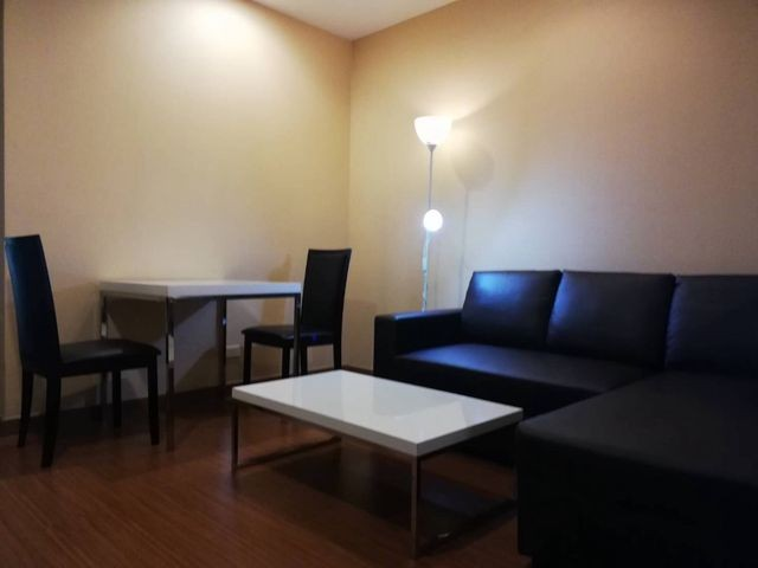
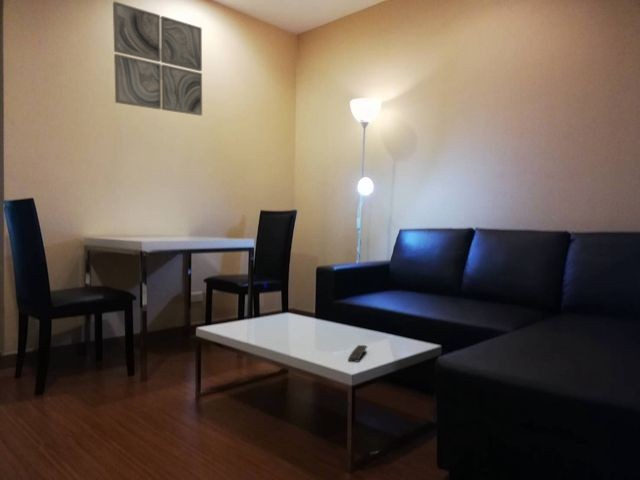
+ wall art [112,0,203,117]
+ remote control [347,344,369,363]
